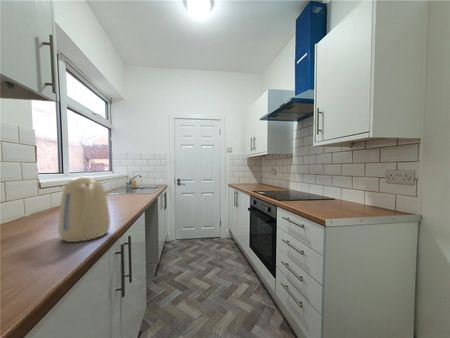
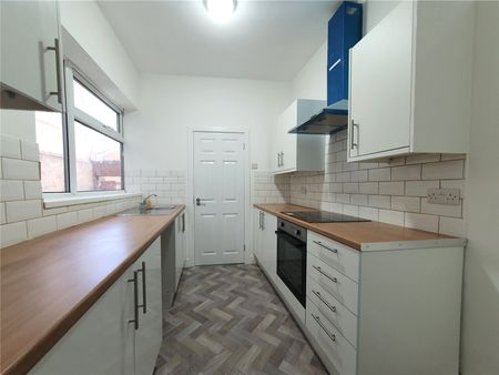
- kettle [57,175,112,243]
